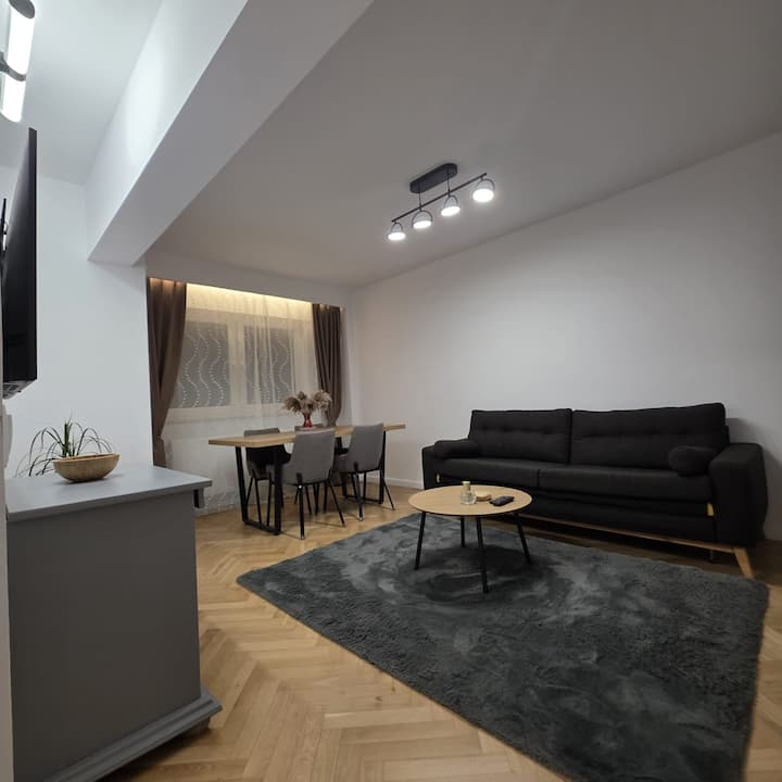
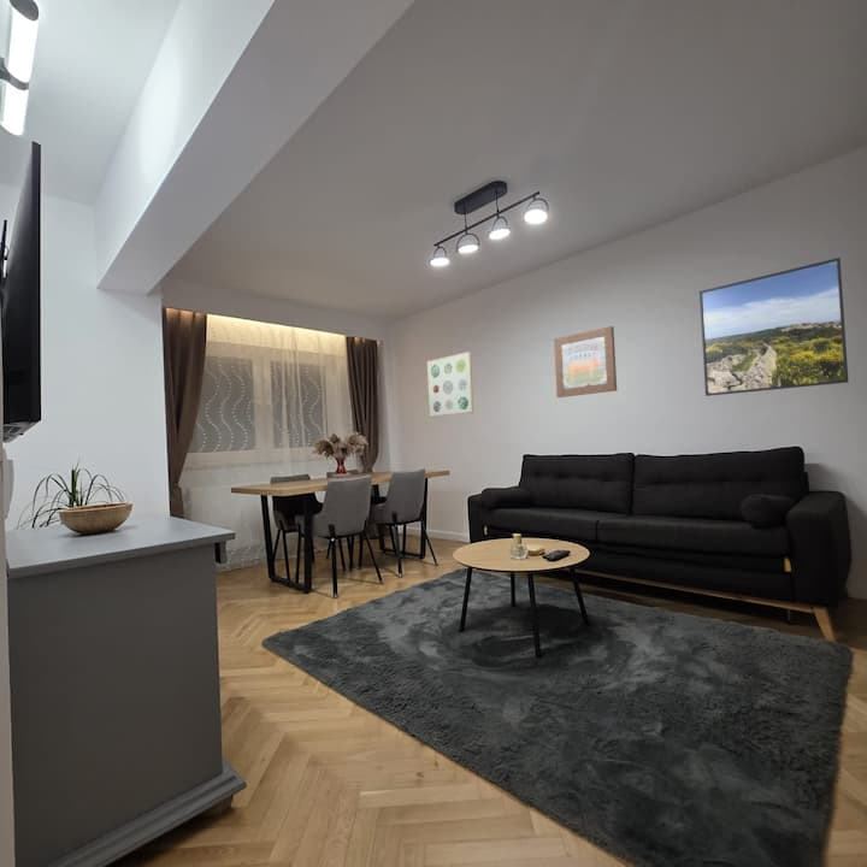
+ wall art [553,325,618,399]
+ wall art [426,350,474,418]
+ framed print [698,256,850,397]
